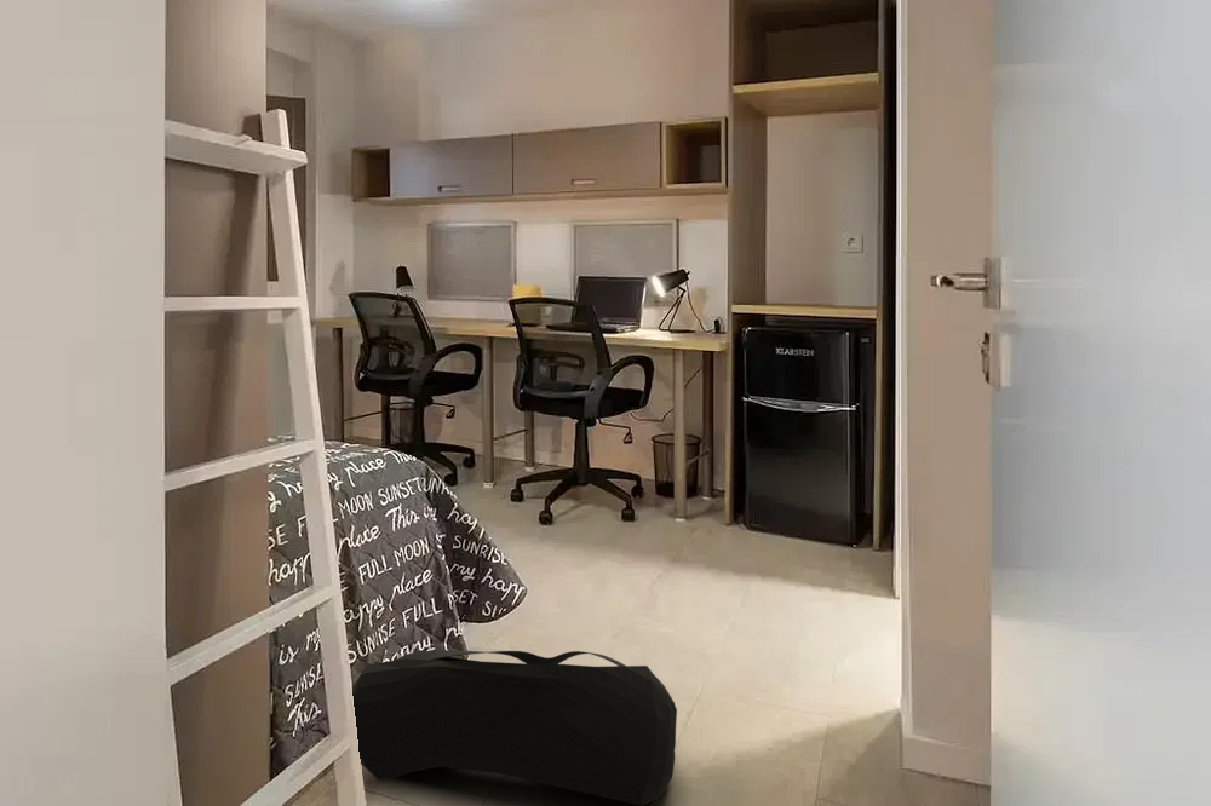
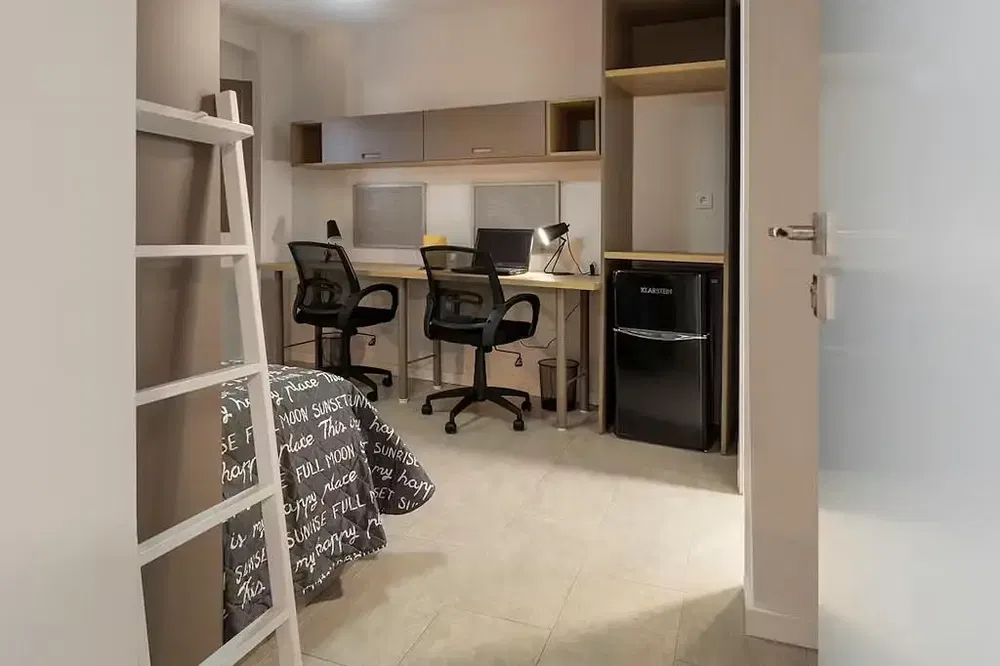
- bag [351,649,678,806]
